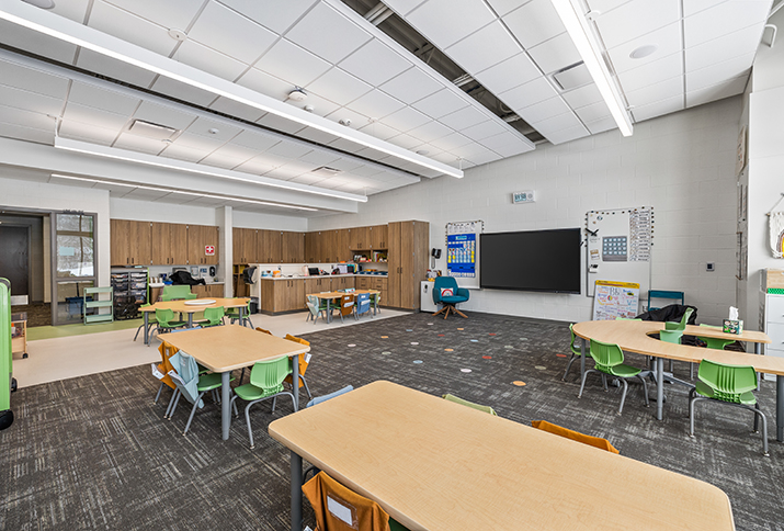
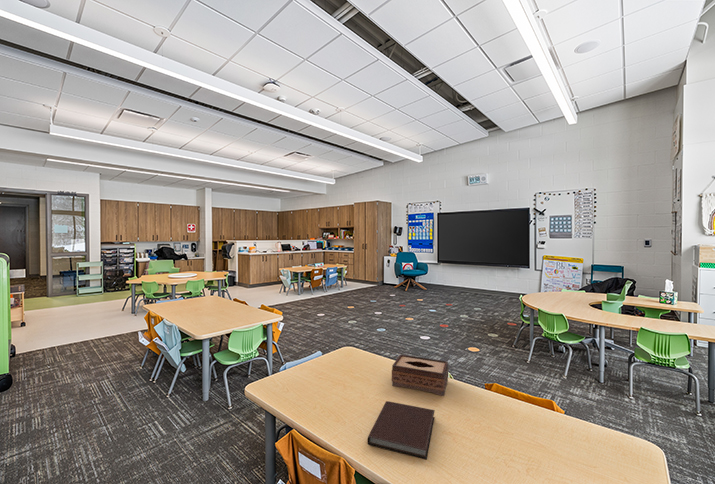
+ notebook [367,400,436,460]
+ tissue box [391,353,449,397]
